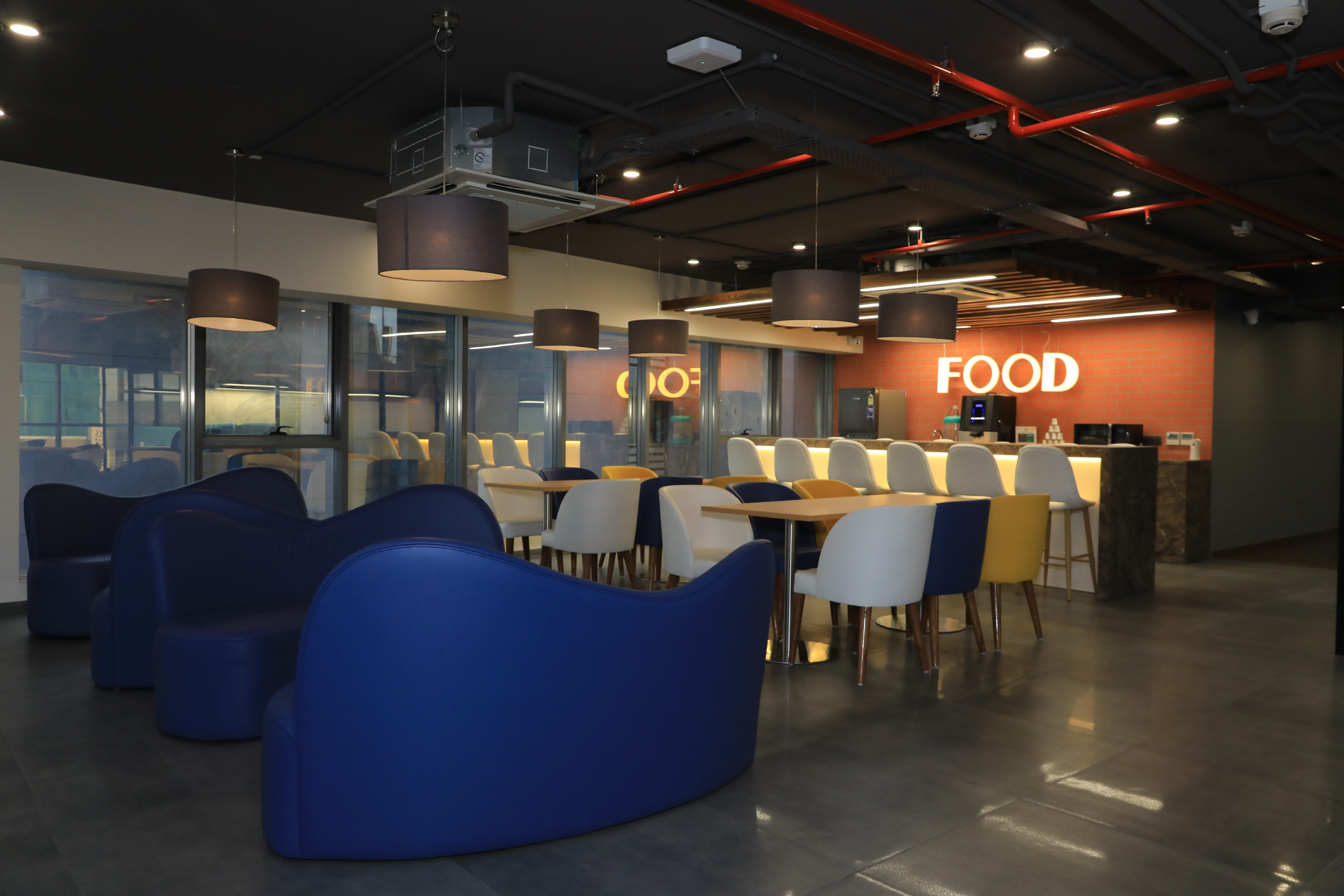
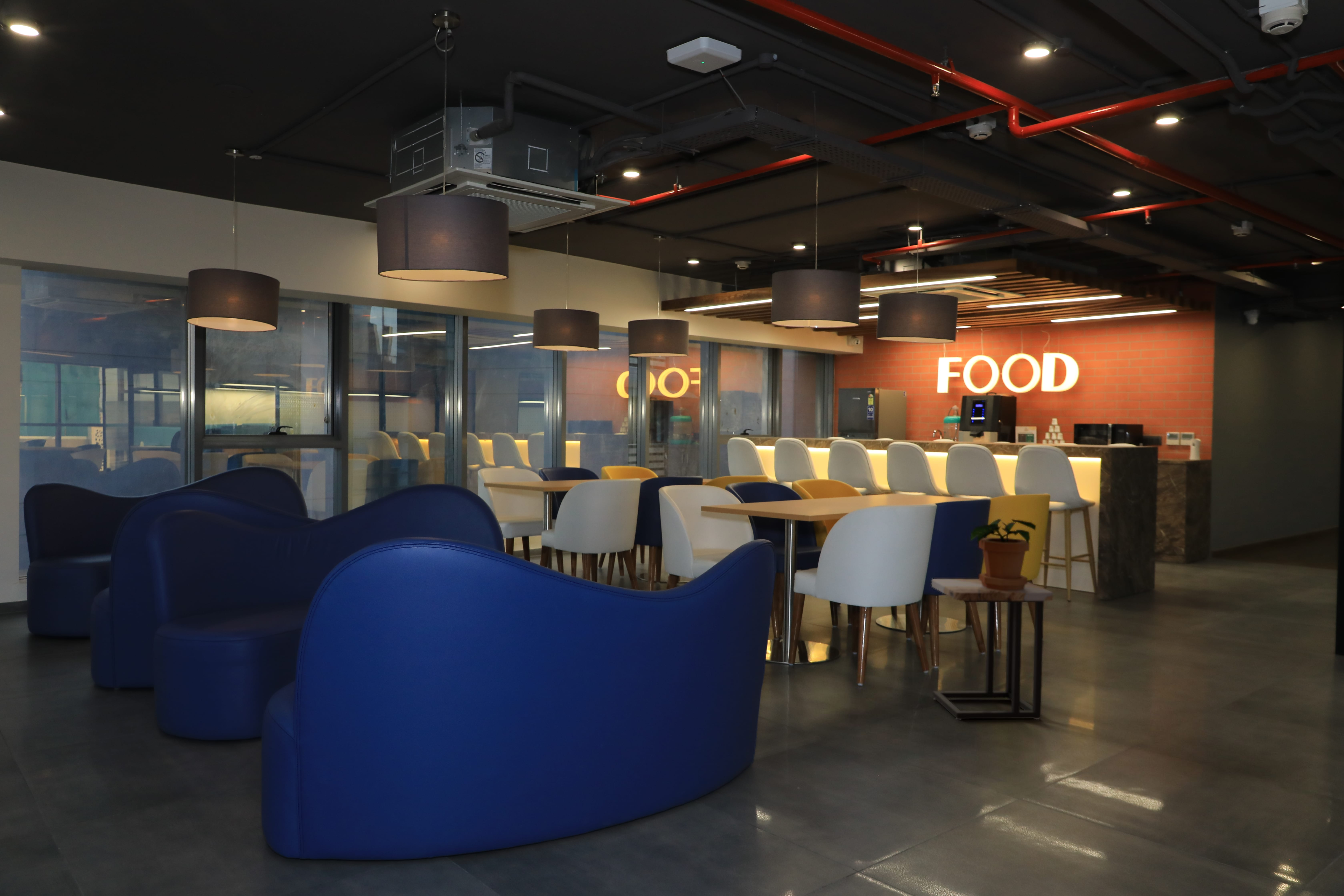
+ side table [931,578,1053,720]
+ potted plant [970,518,1037,591]
